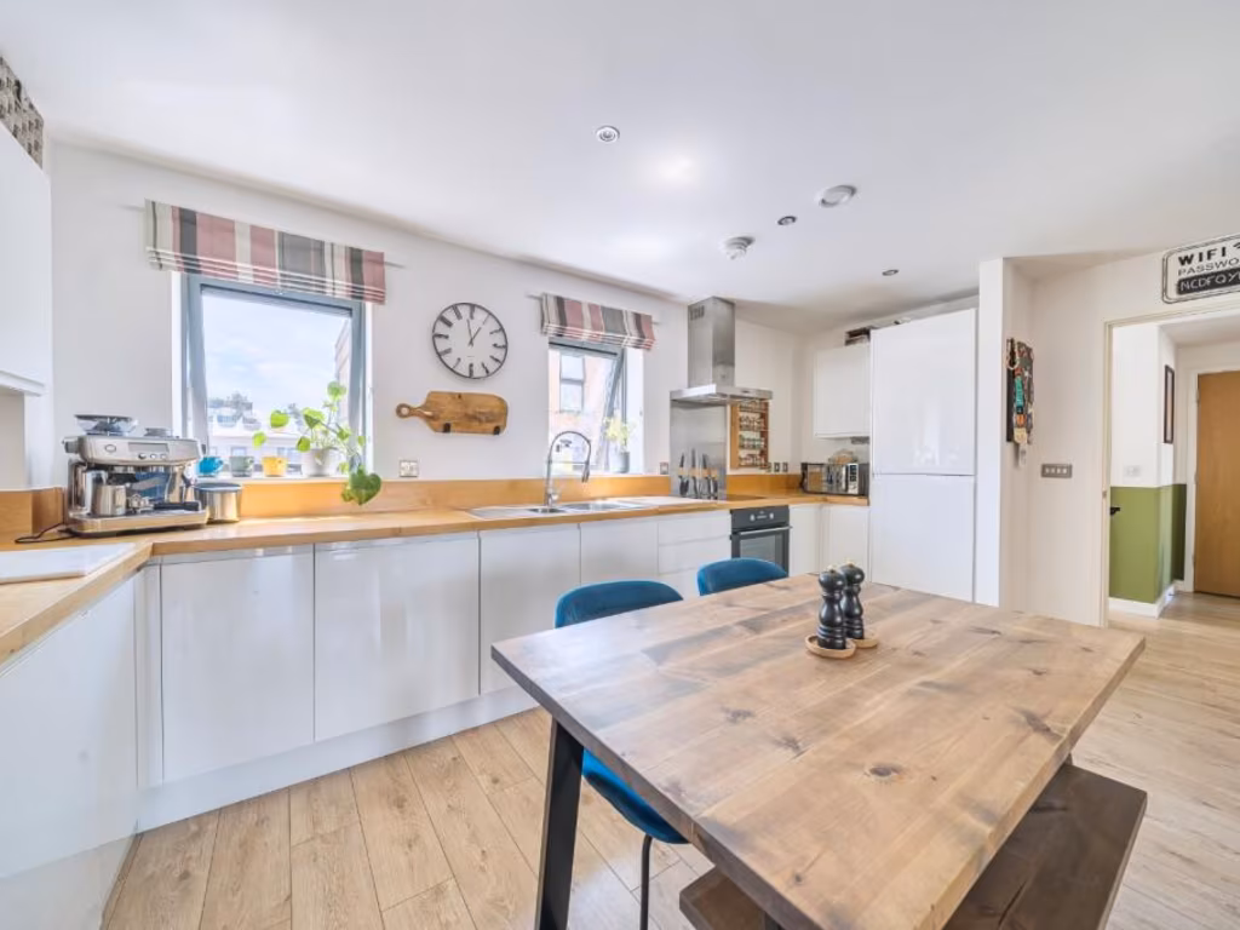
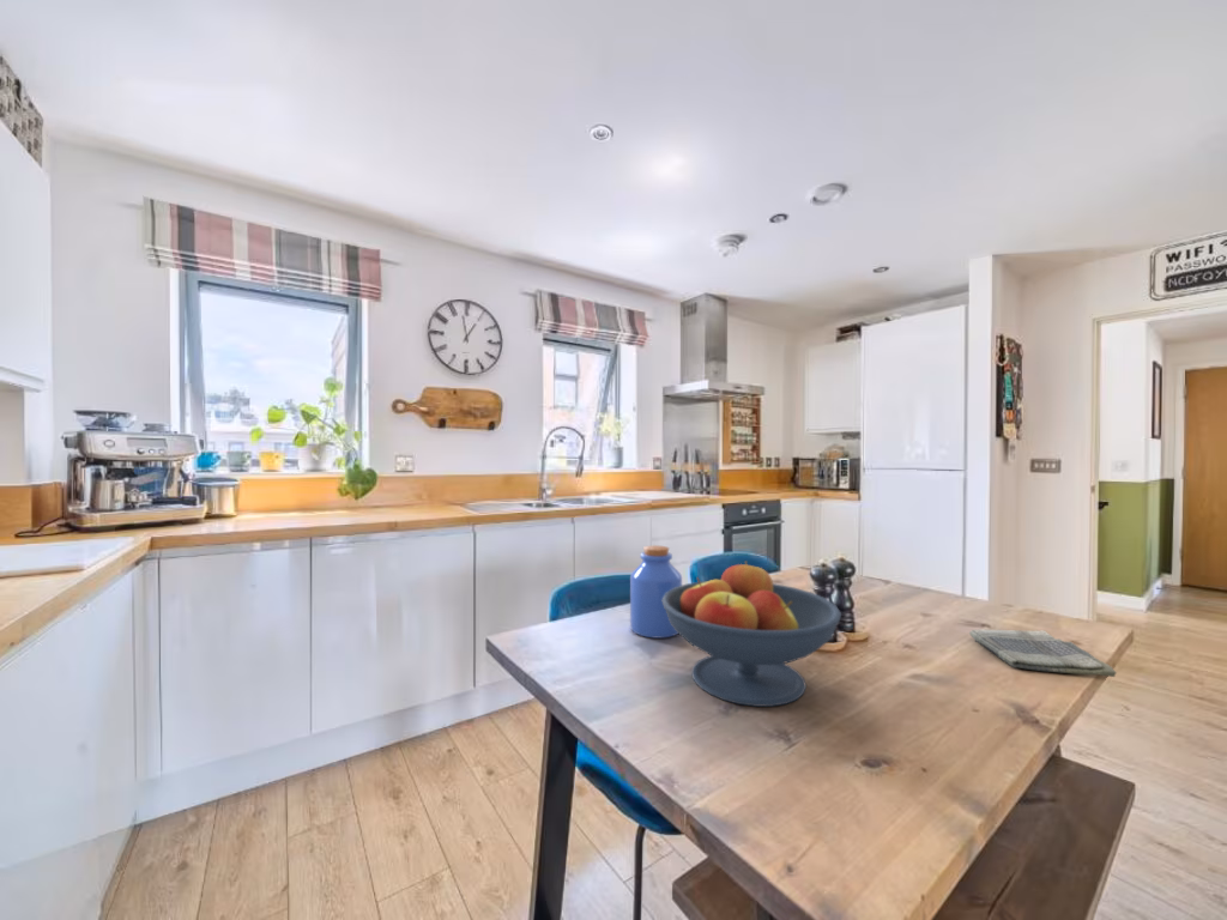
+ jar [629,544,683,640]
+ dish towel [968,629,1118,678]
+ fruit bowl [661,559,842,708]
